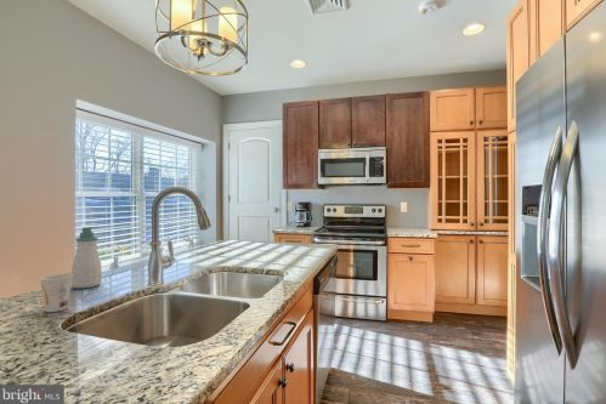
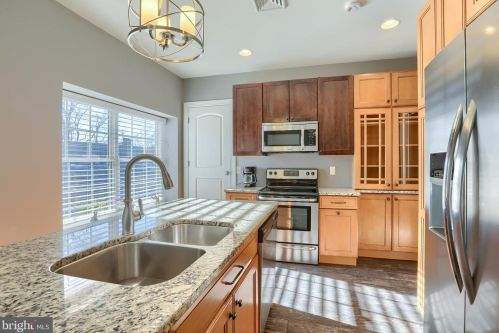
- soap bottle [70,226,103,290]
- cup [39,273,73,313]
